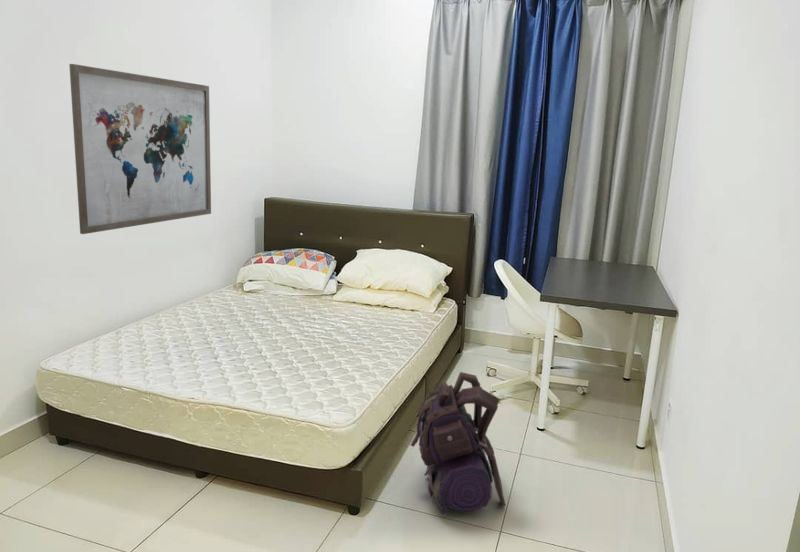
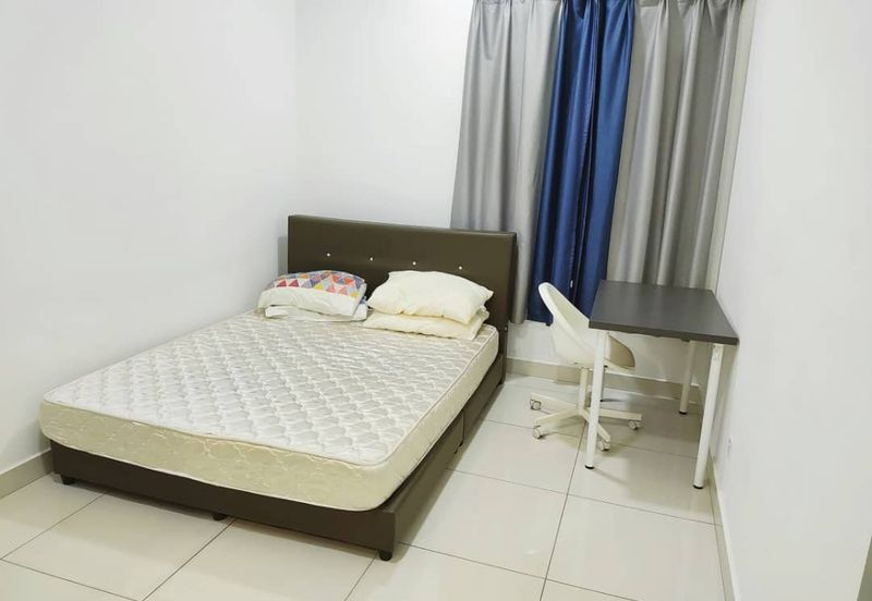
- backpack [410,371,507,517]
- wall art [68,63,212,235]
